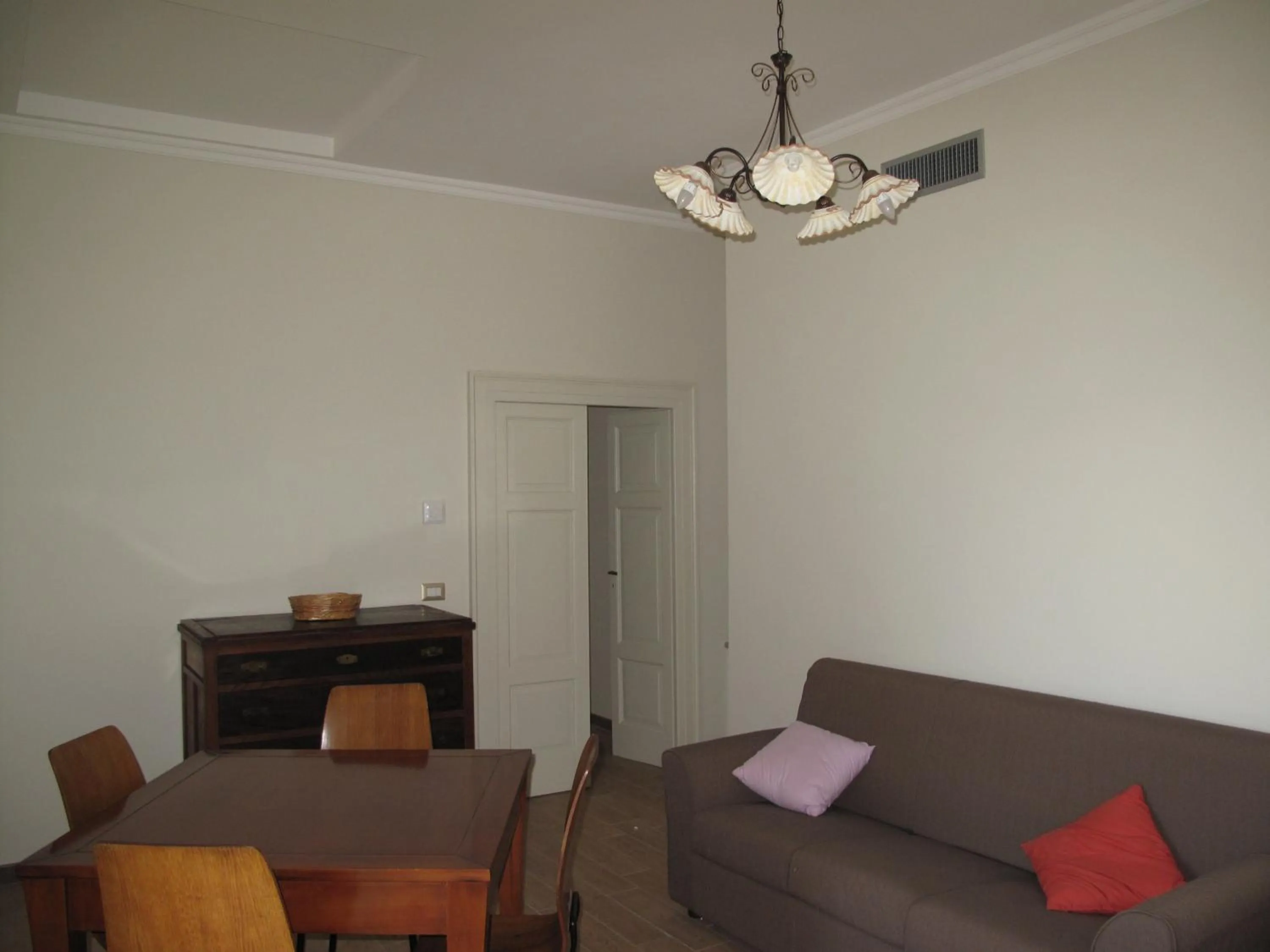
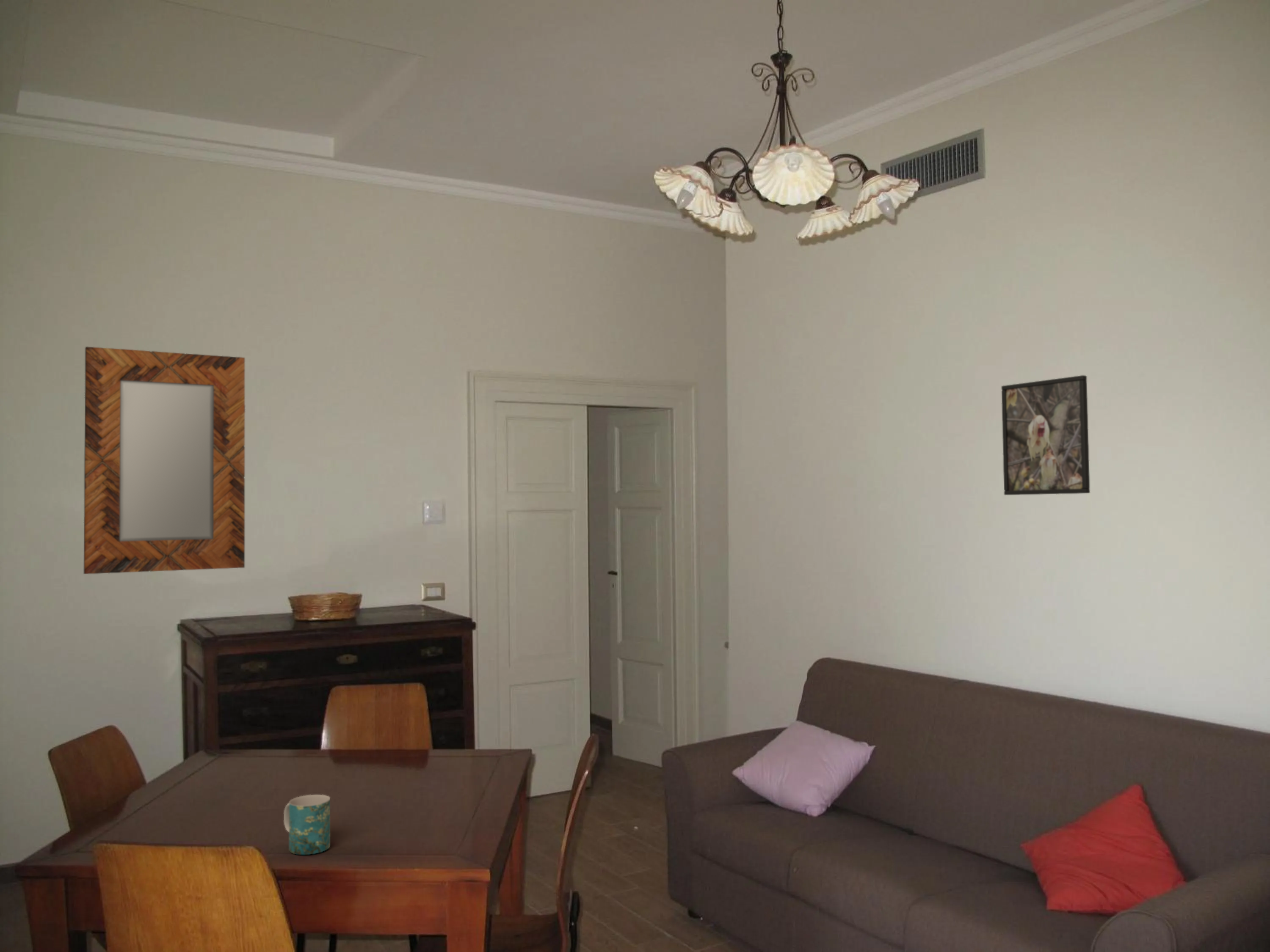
+ mug [283,794,331,855]
+ home mirror [83,346,246,575]
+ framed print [1001,375,1091,495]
